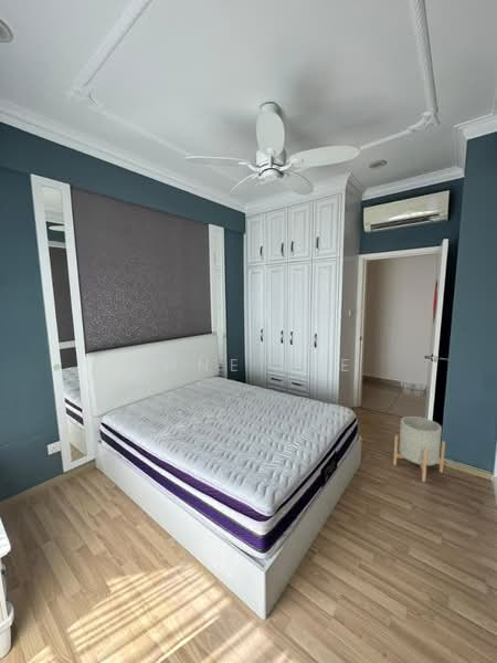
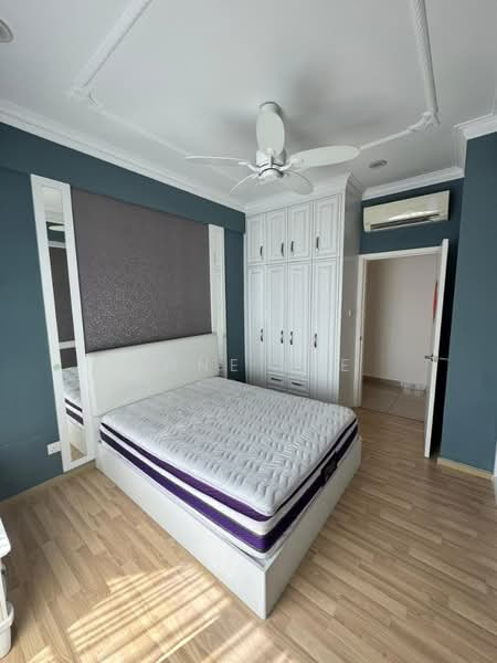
- planter [392,415,446,483]
